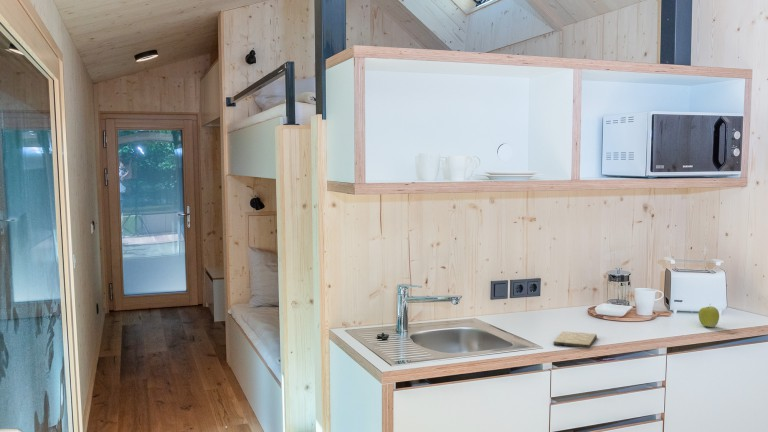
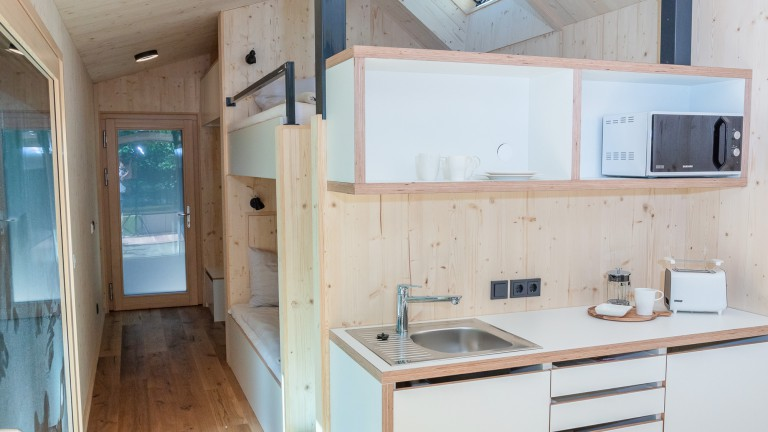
- cutting board [553,330,598,349]
- apple [698,304,720,328]
